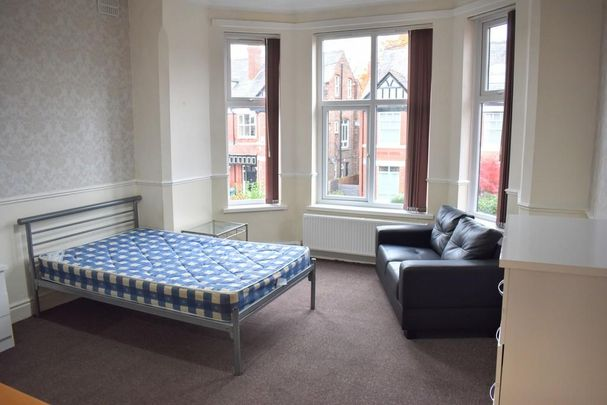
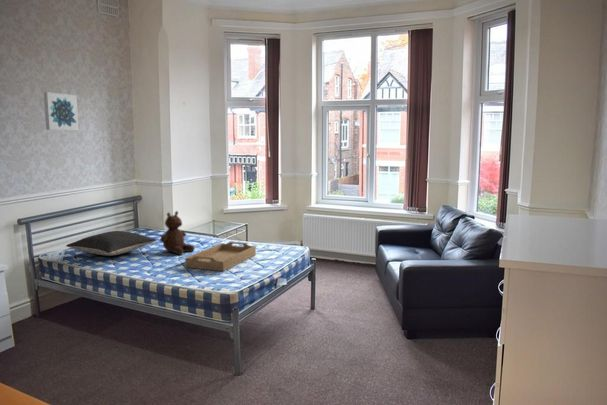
+ pillow [65,230,158,257]
+ teddy bear [159,210,196,256]
+ serving tray [184,241,257,272]
+ wall art [43,91,80,132]
